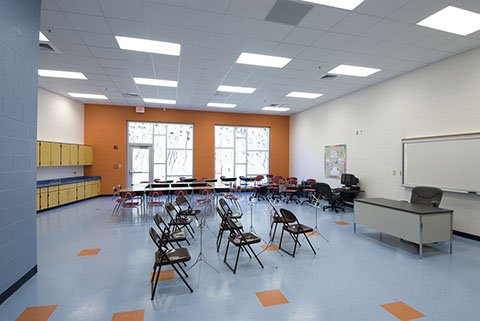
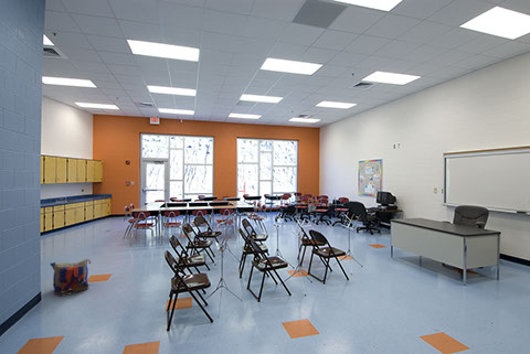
+ backpack [50,258,92,298]
